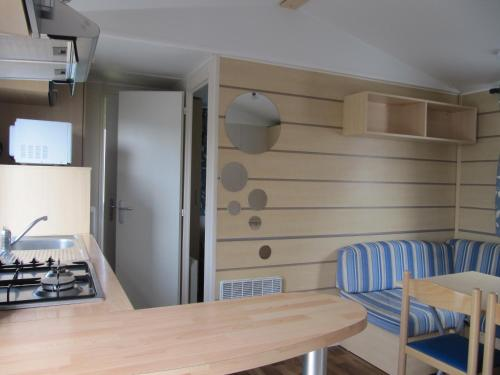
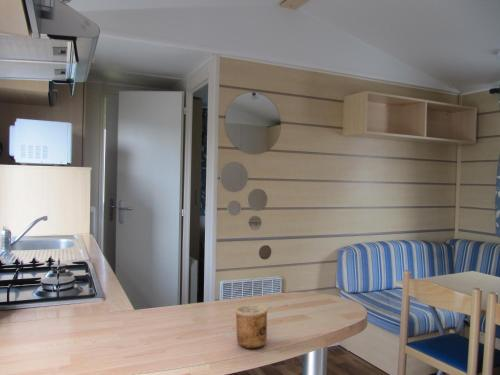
+ cup [234,304,268,349]
